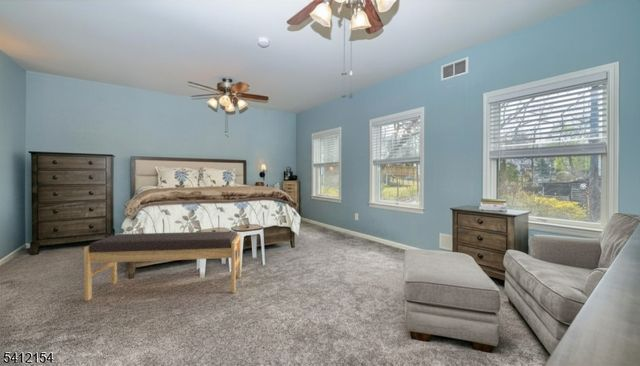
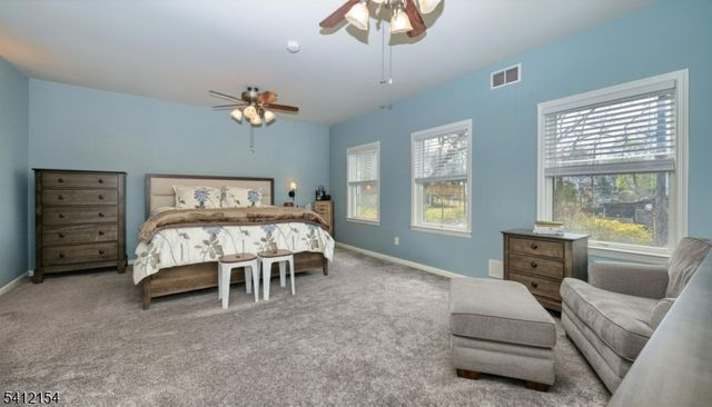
- bench [83,231,242,302]
